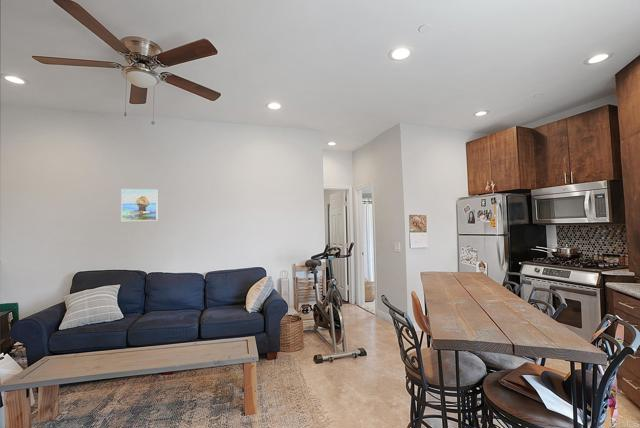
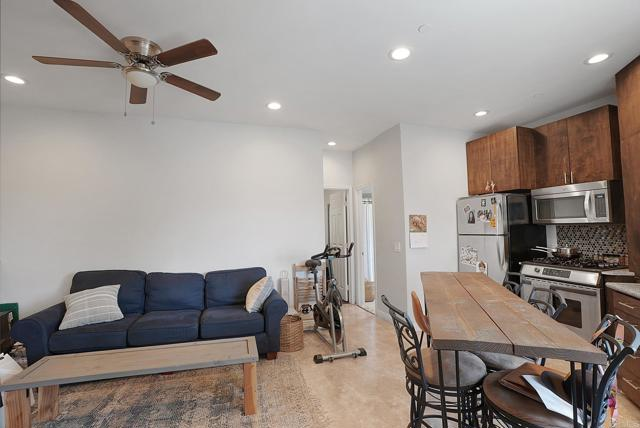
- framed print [120,188,158,222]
